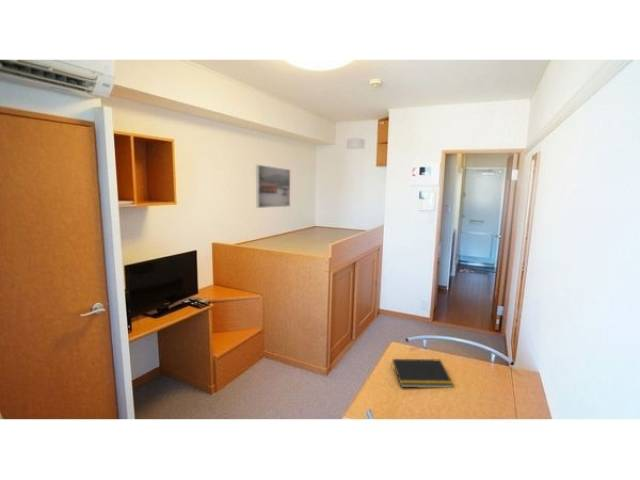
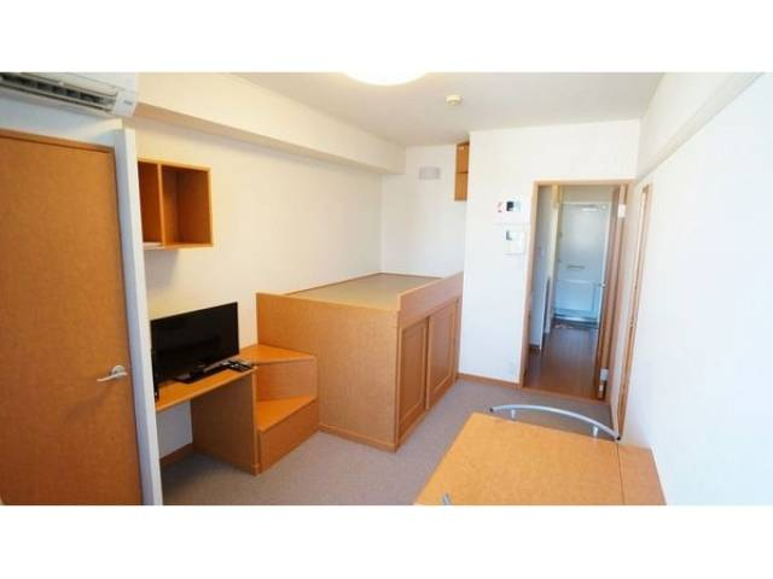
- notepad [390,358,455,389]
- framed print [255,164,291,209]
